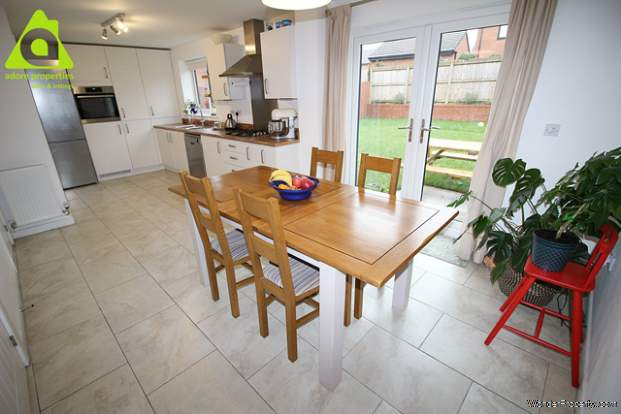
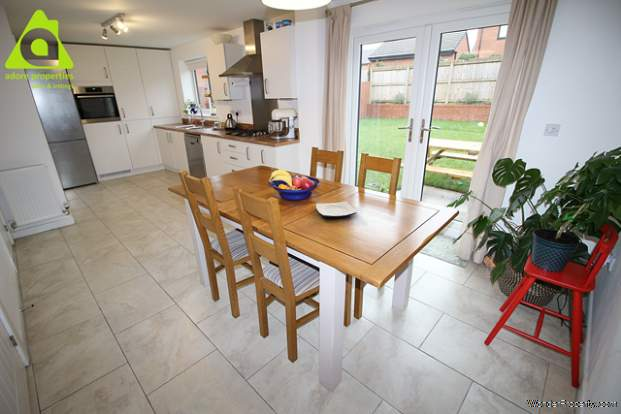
+ plate [315,201,358,218]
